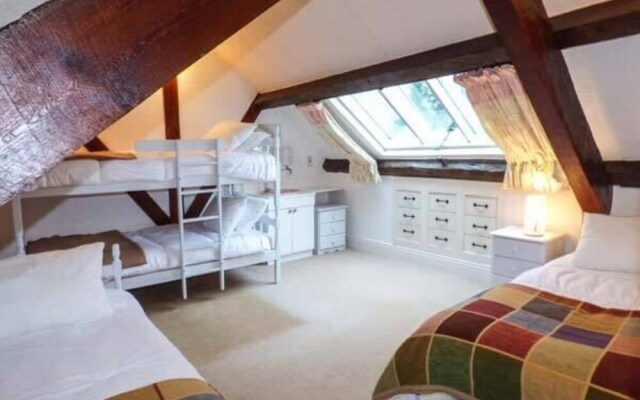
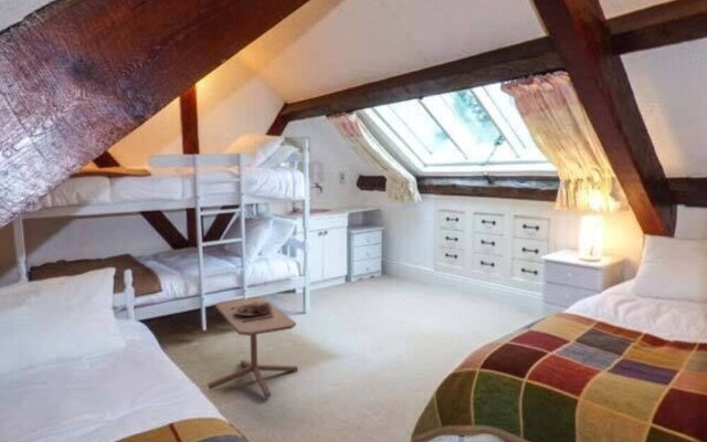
+ side table [207,296,299,399]
